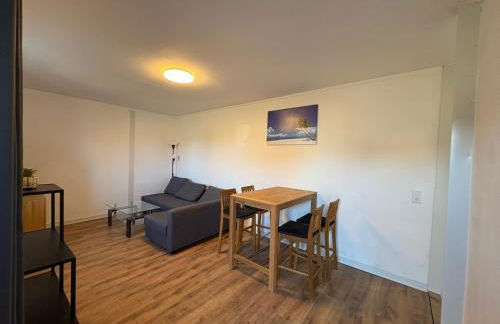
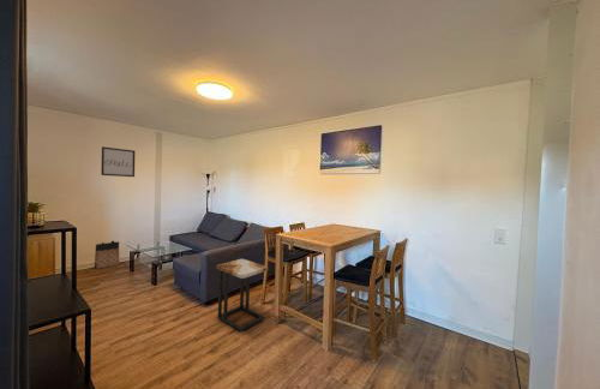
+ wall art [100,145,136,178]
+ side table [216,258,269,333]
+ bag [94,240,120,270]
